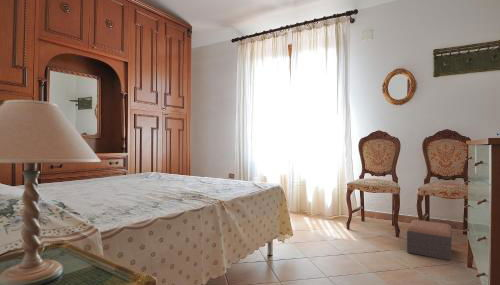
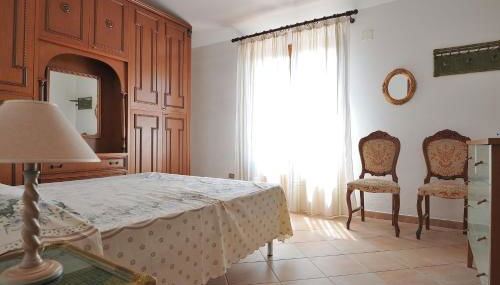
- footstool [406,219,453,261]
